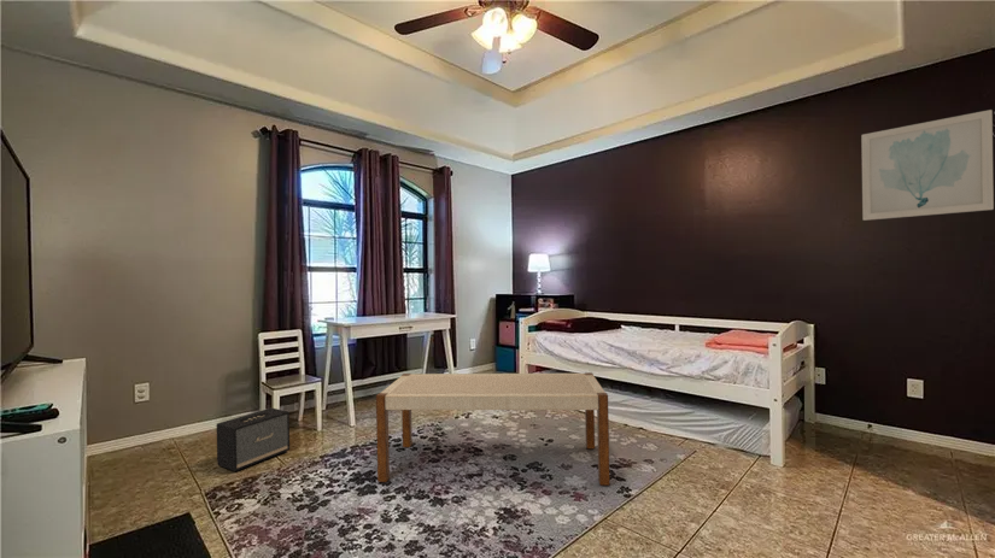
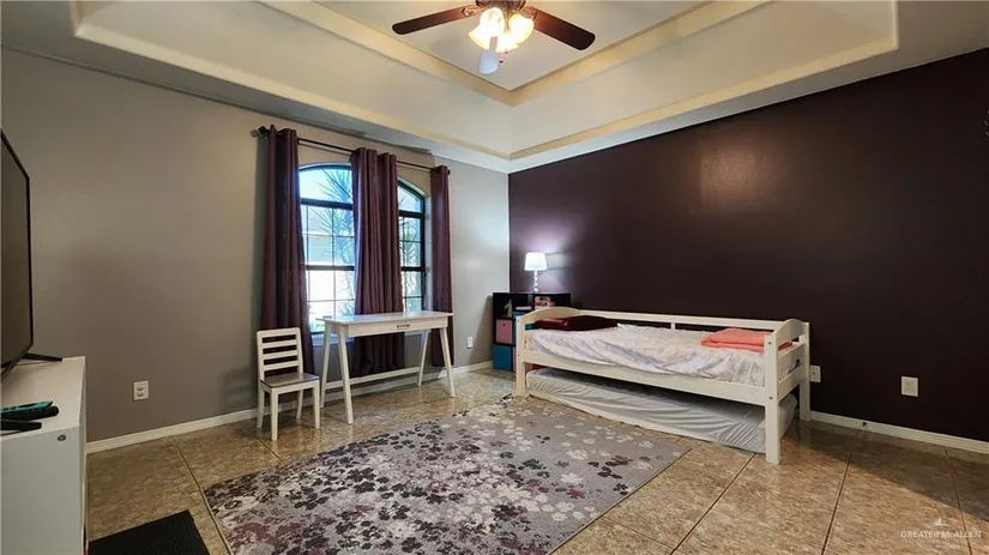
- bench [375,371,610,487]
- wall art [860,108,995,222]
- speaker [216,407,291,474]
